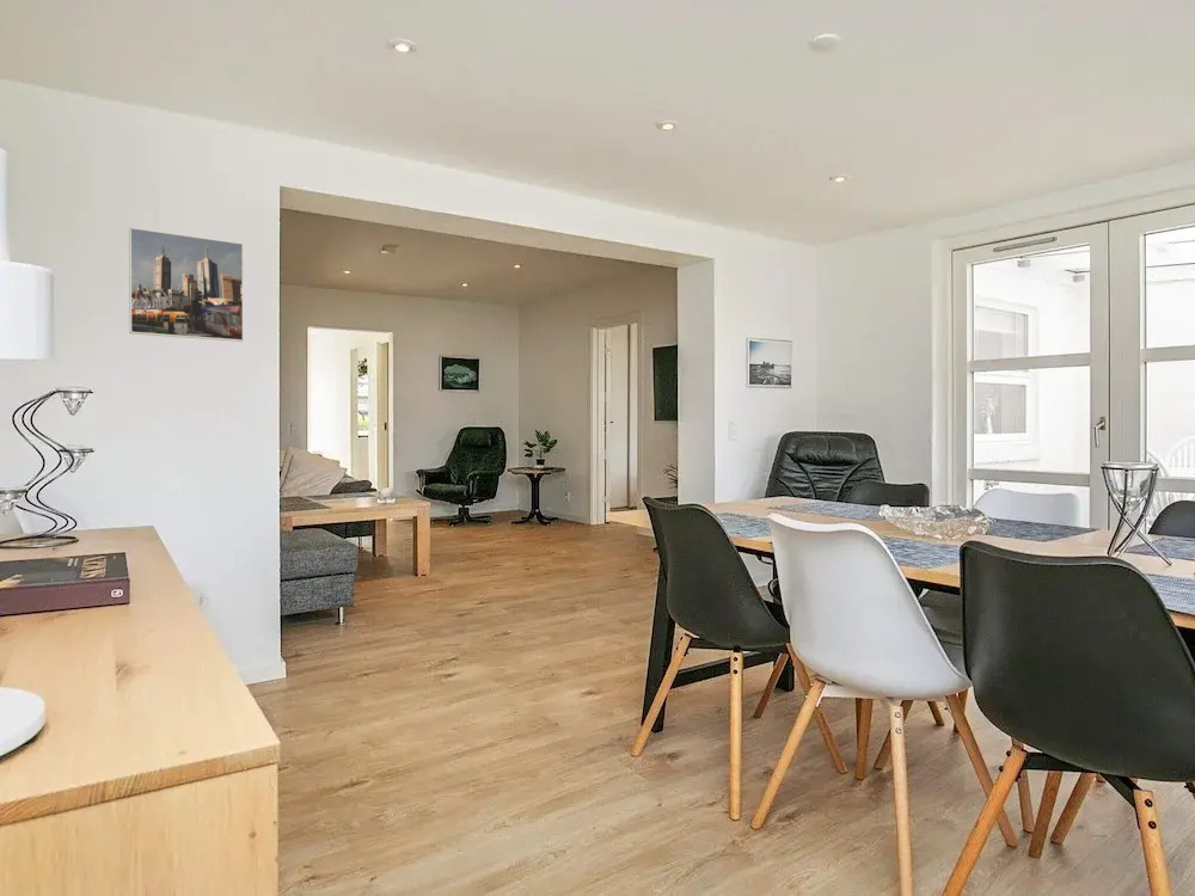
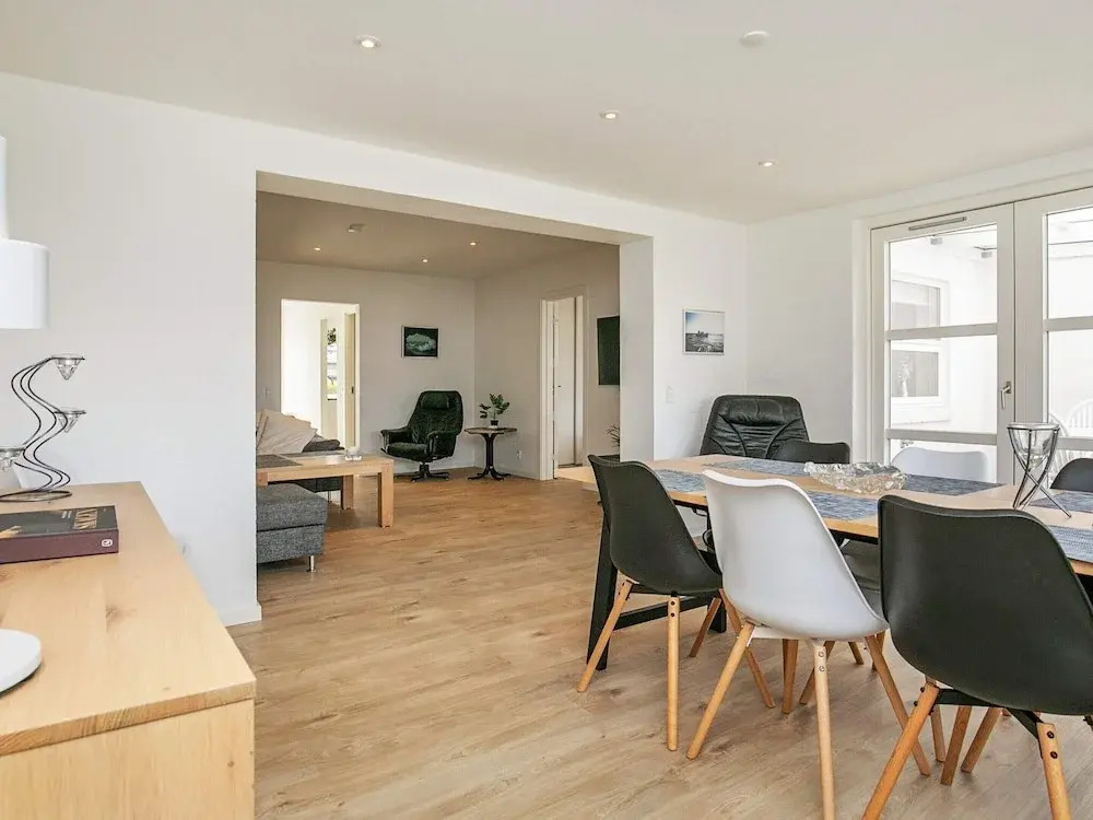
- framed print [128,226,245,343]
